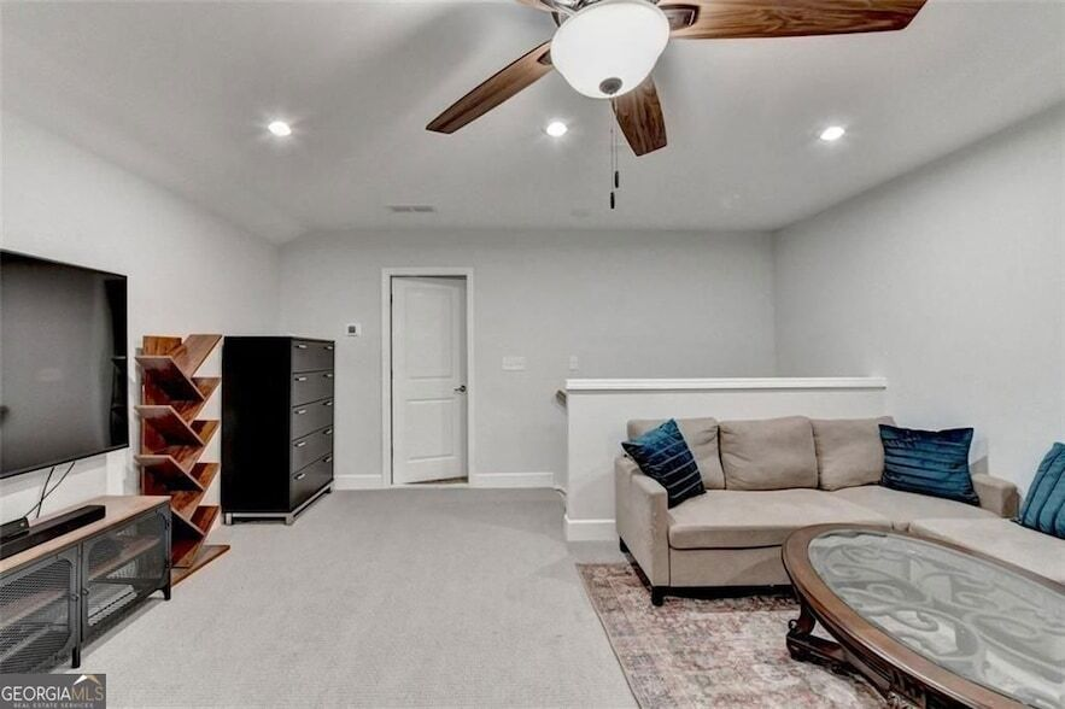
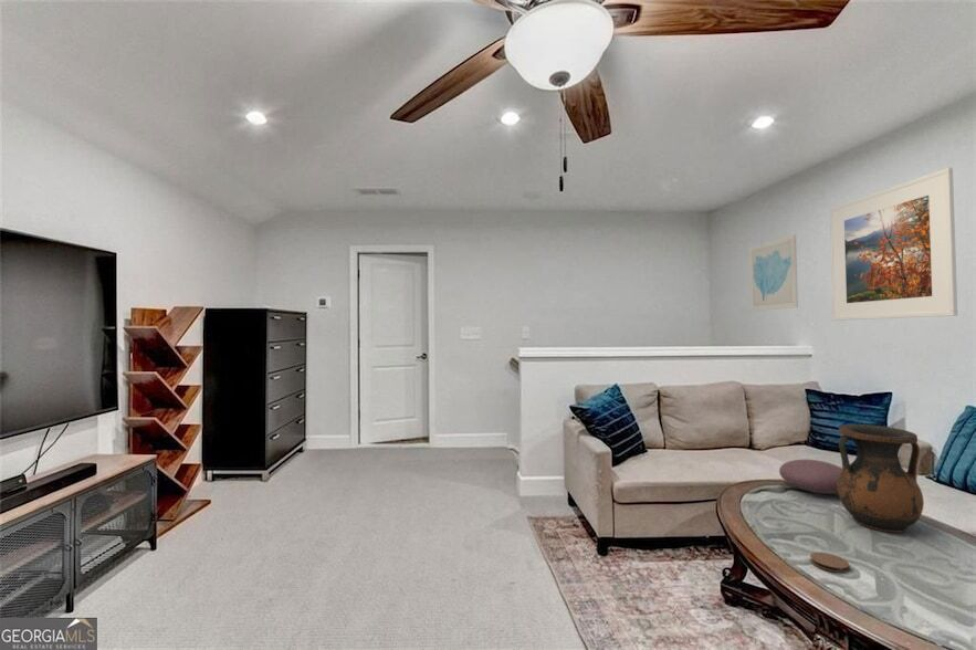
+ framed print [829,167,958,322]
+ decorative bowl [778,459,842,495]
+ wall art [748,233,799,313]
+ vase [838,423,925,534]
+ coaster [809,552,851,574]
